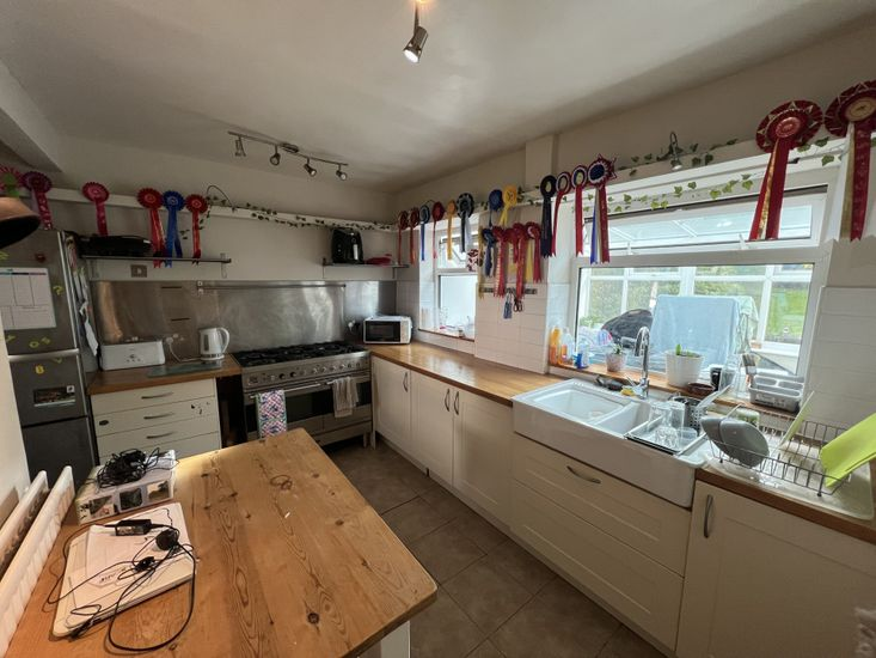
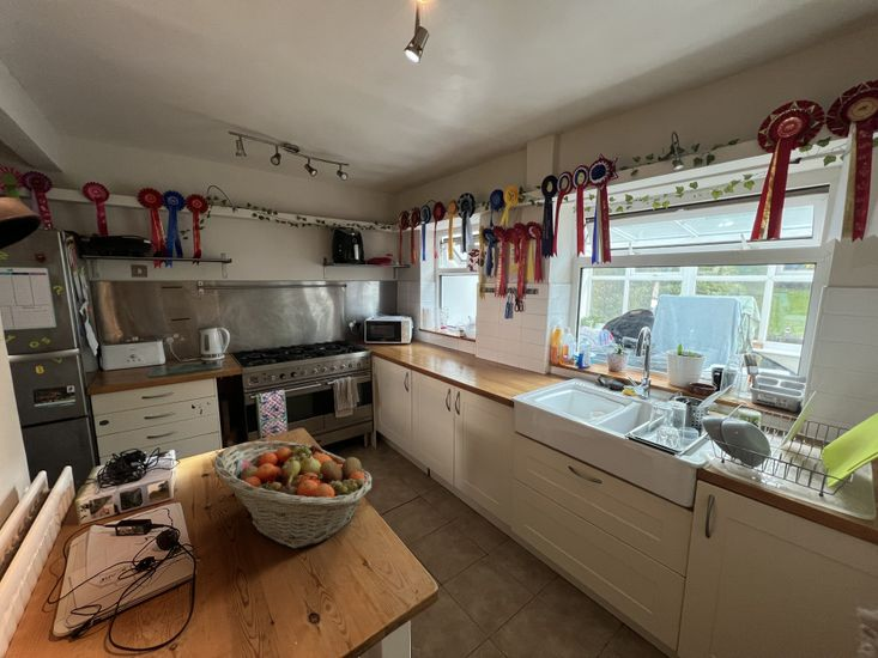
+ fruit basket [213,439,374,549]
